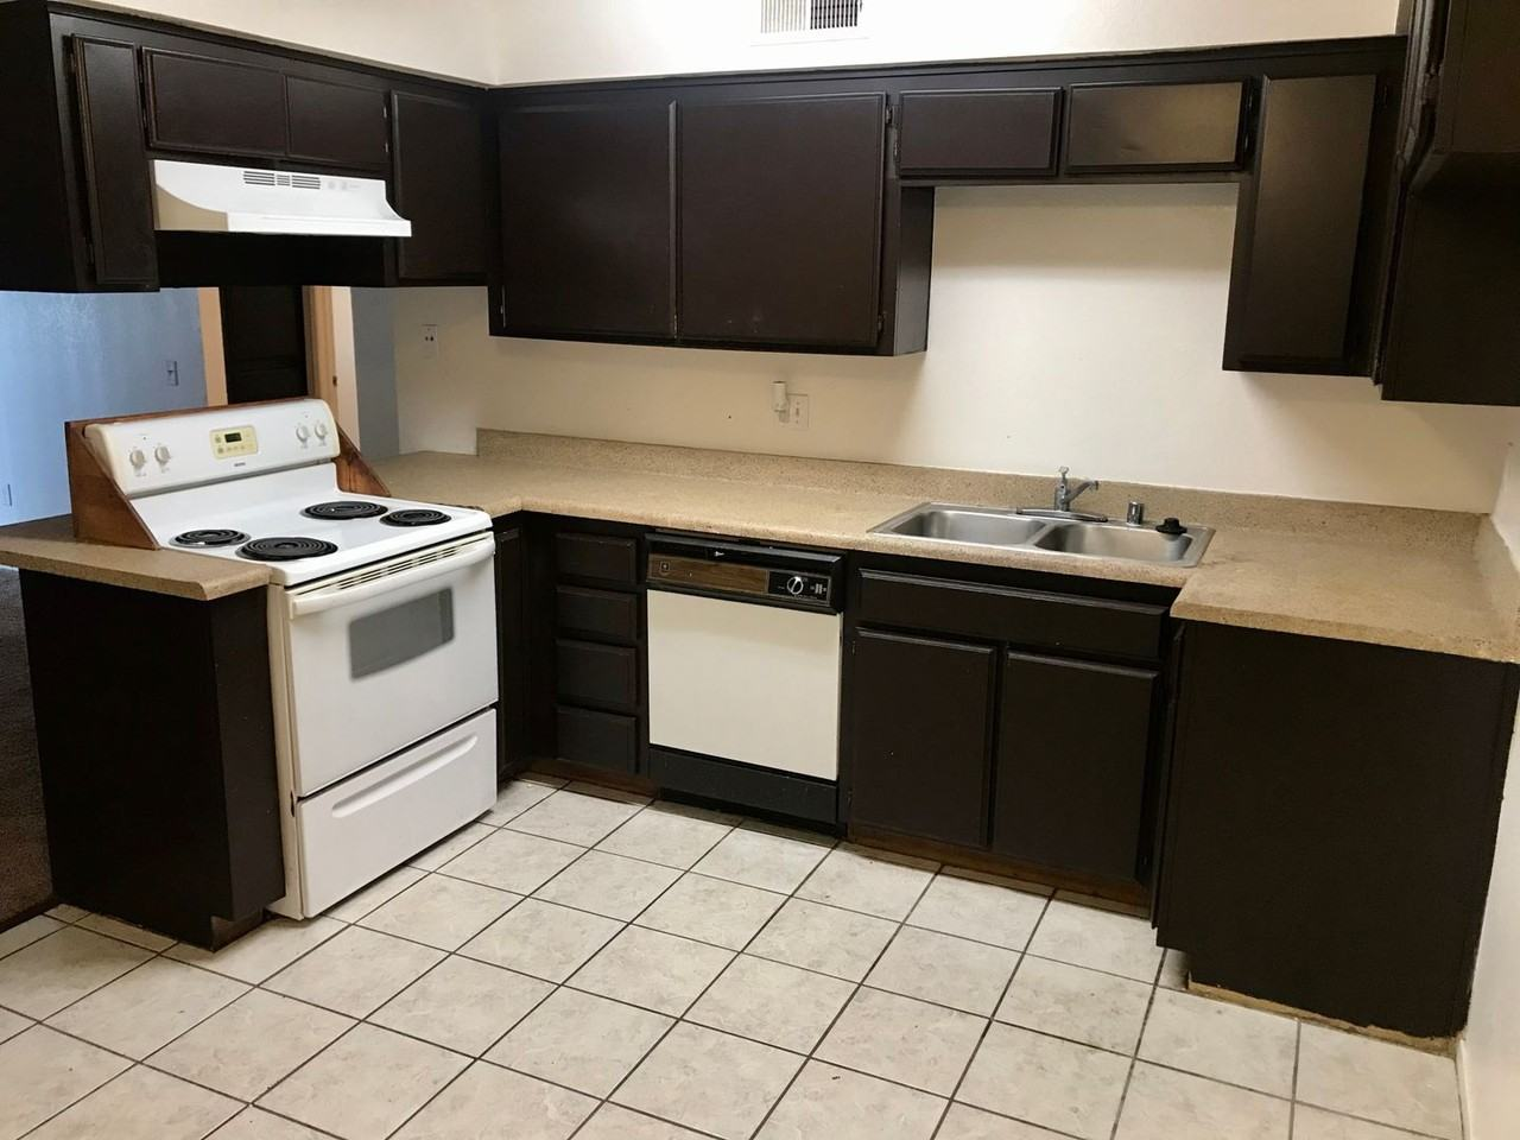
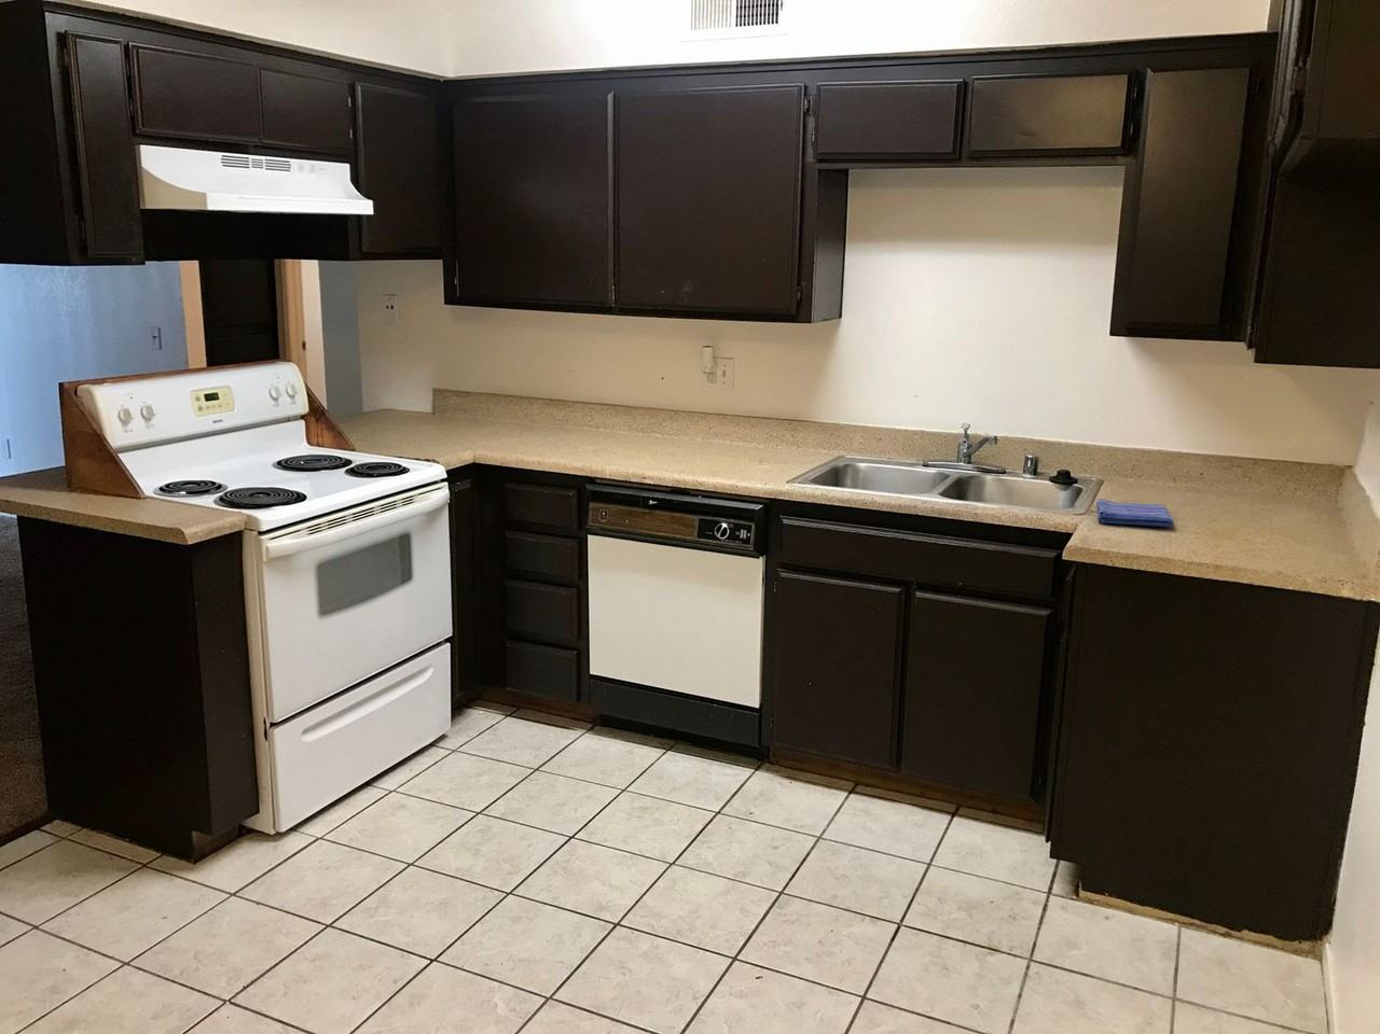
+ dish towel [1095,497,1175,528]
